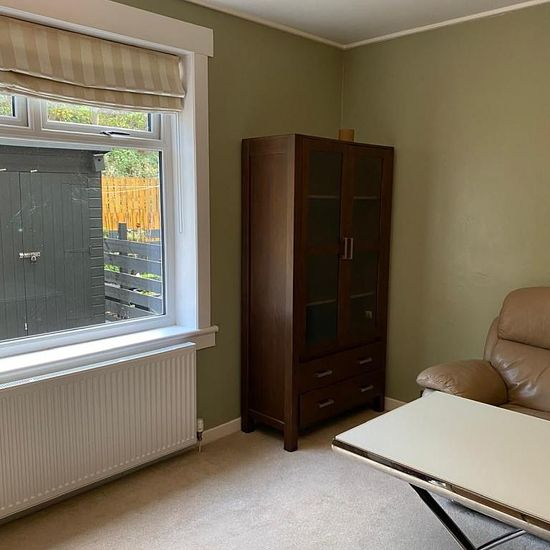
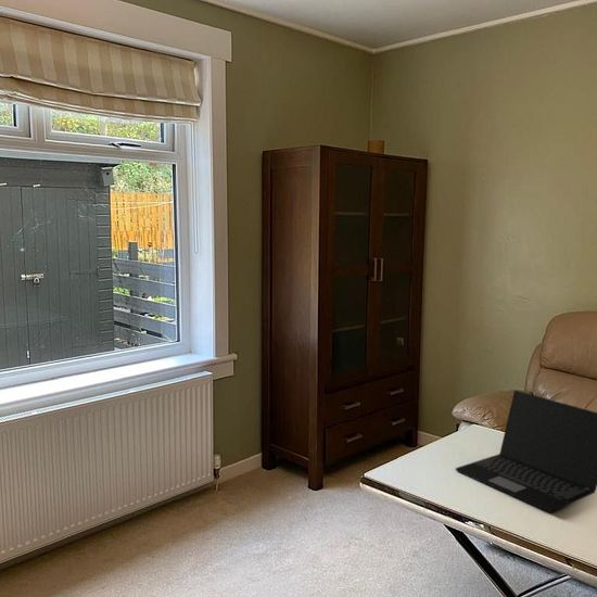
+ laptop [455,389,597,513]
